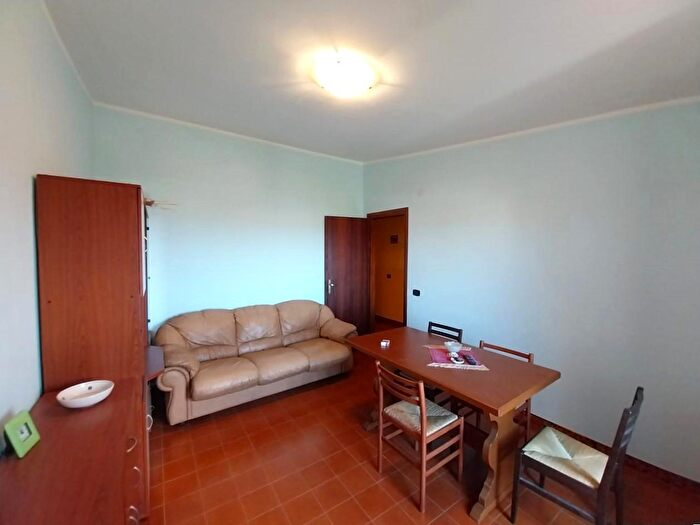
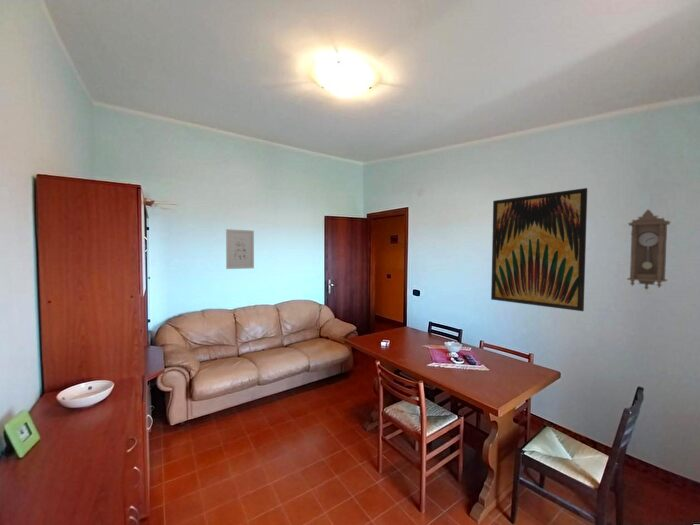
+ pendulum clock [626,209,672,291]
+ wall art [225,228,255,270]
+ wall art [490,187,588,312]
